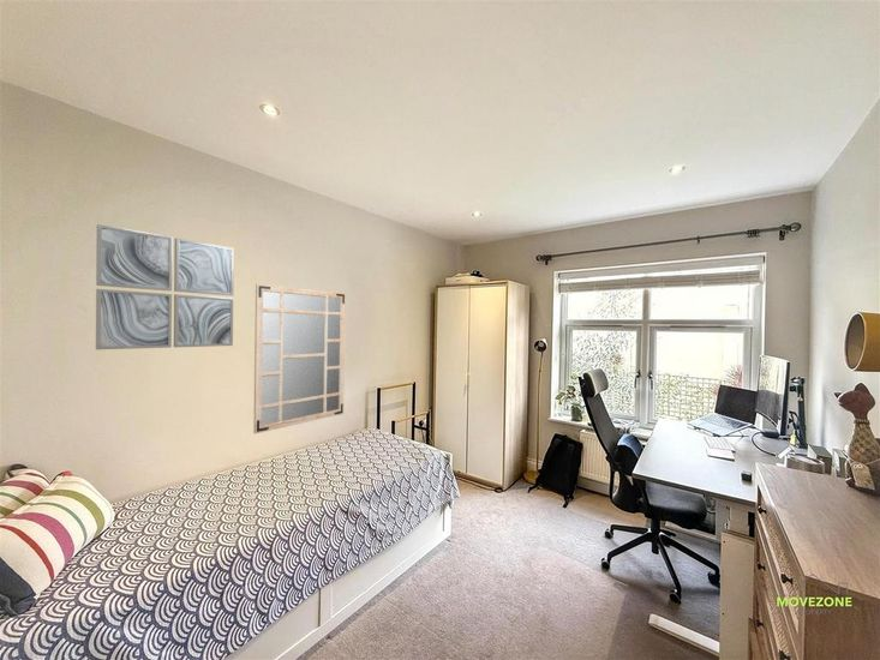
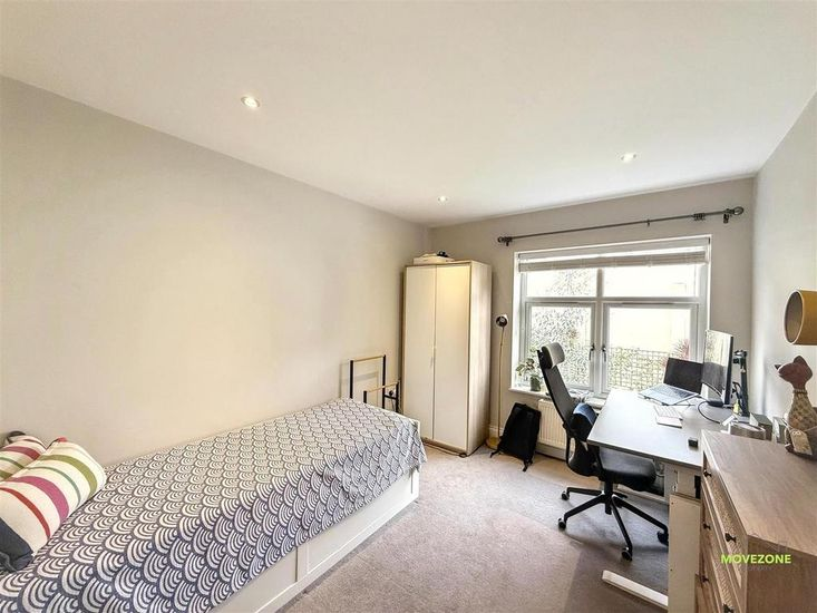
- mirror [252,283,347,434]
- wall art [95,223,235,350]
